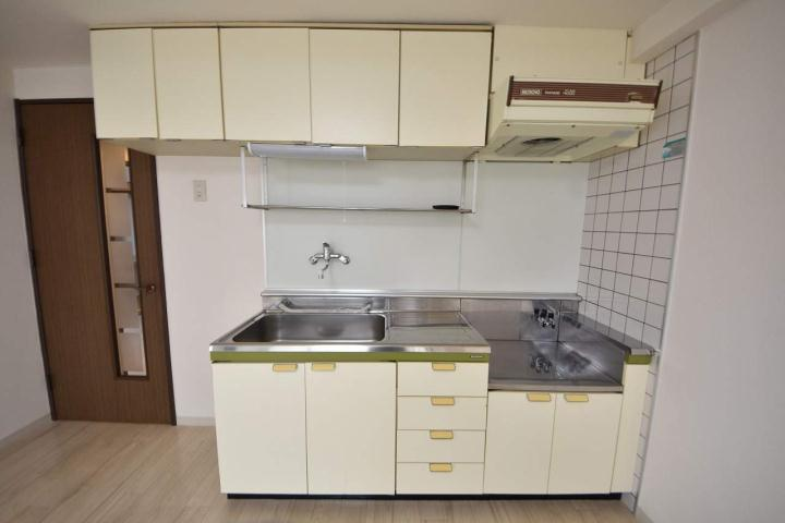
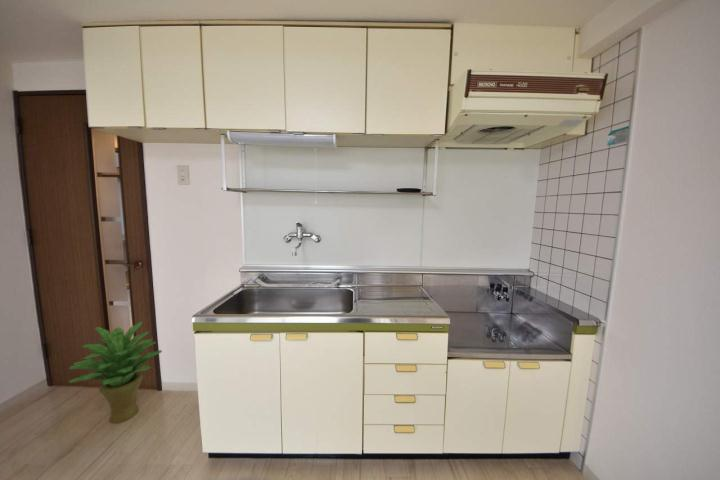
+ potted plant [68,321,163,424]
